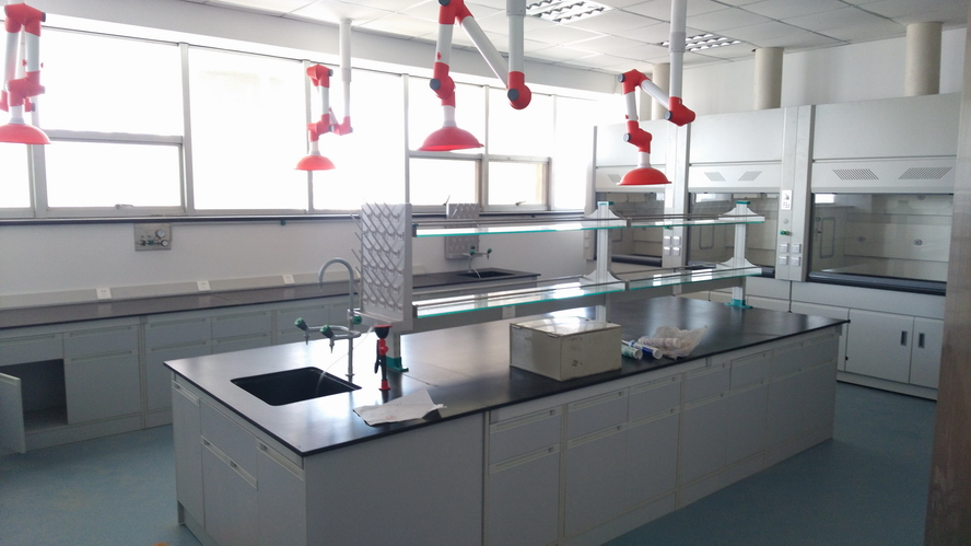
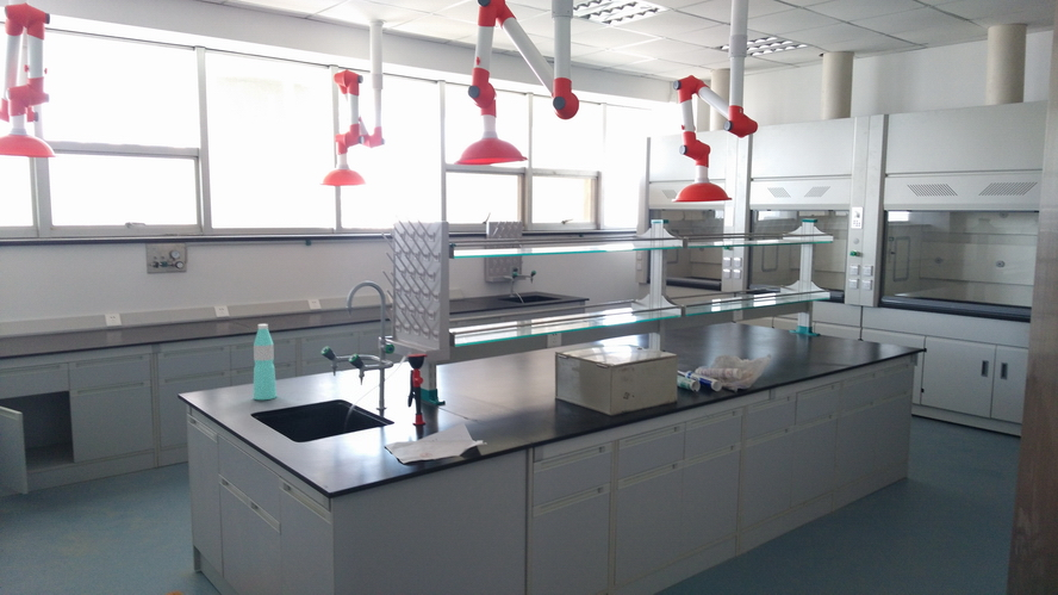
+ water bottle [253,323,278,401]
